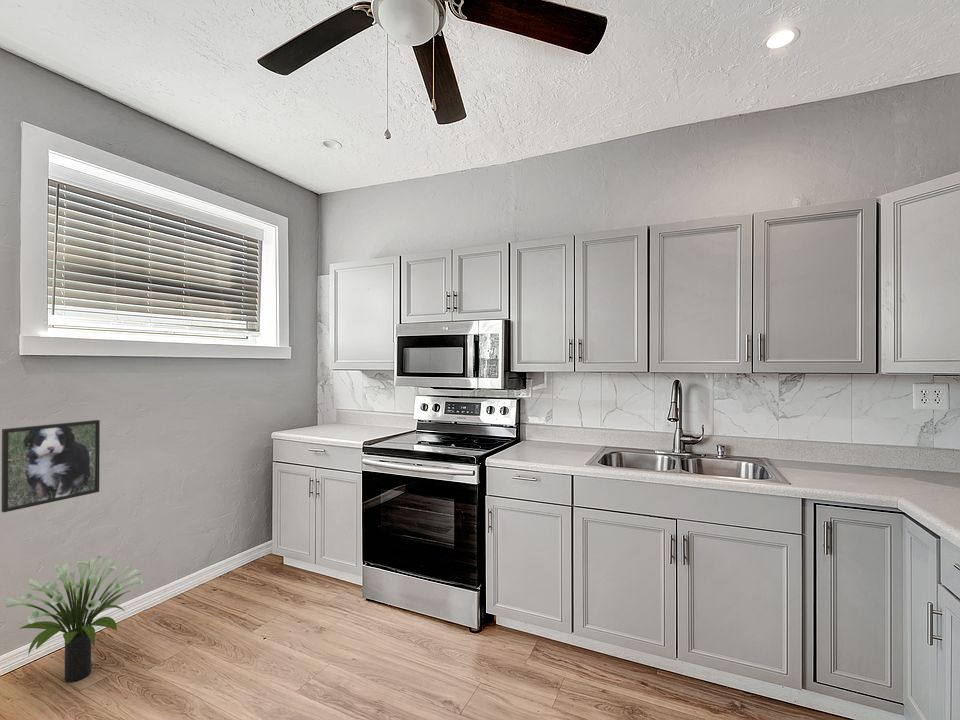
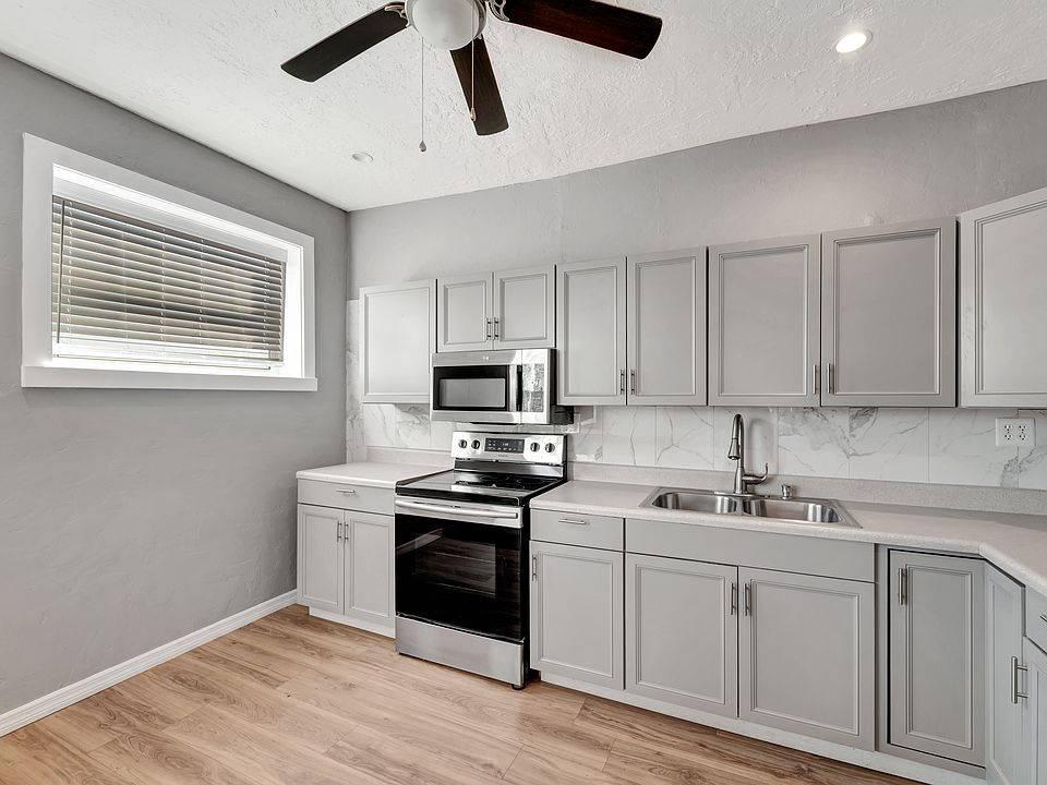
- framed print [1,419,101,513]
- potted plant [5,555,144,683]
